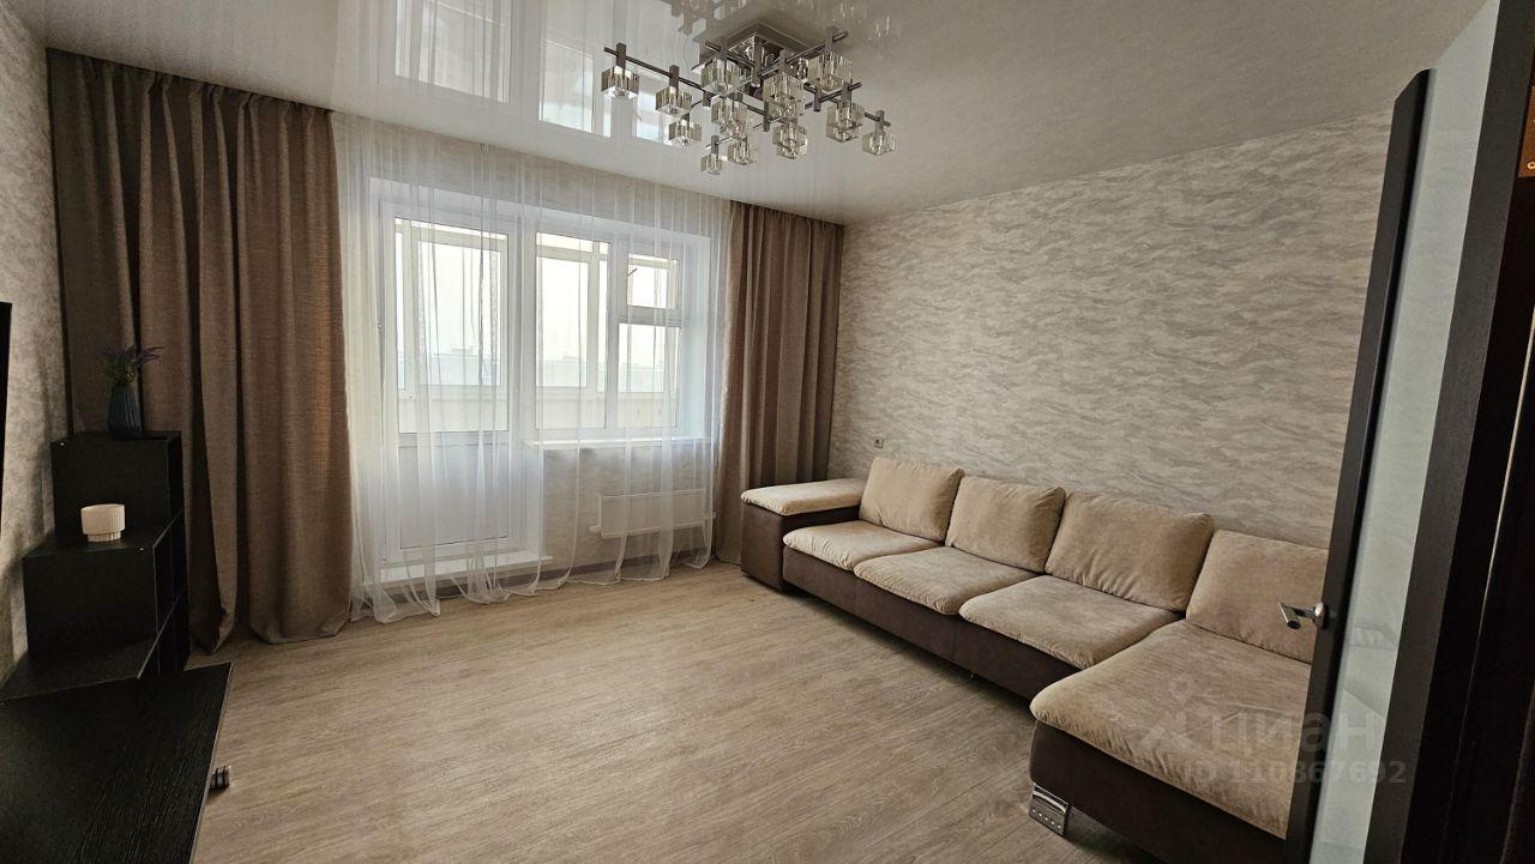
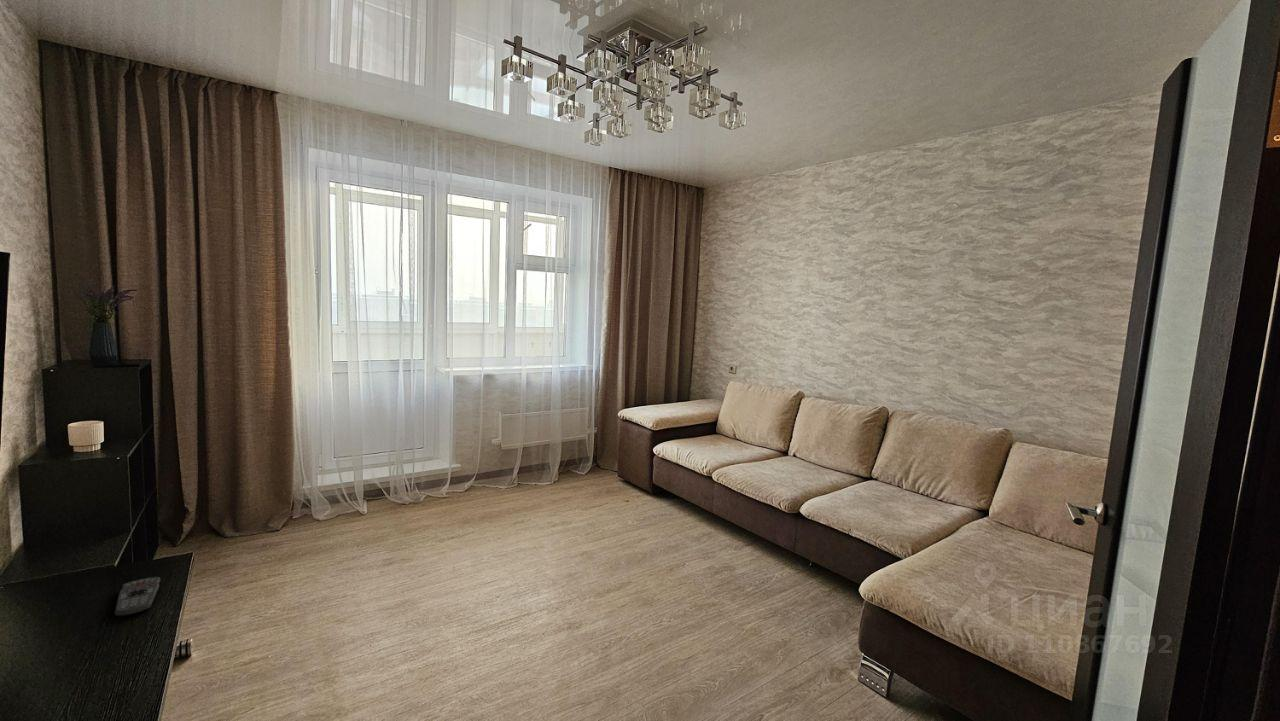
+ remote control [114,576,161,617]
